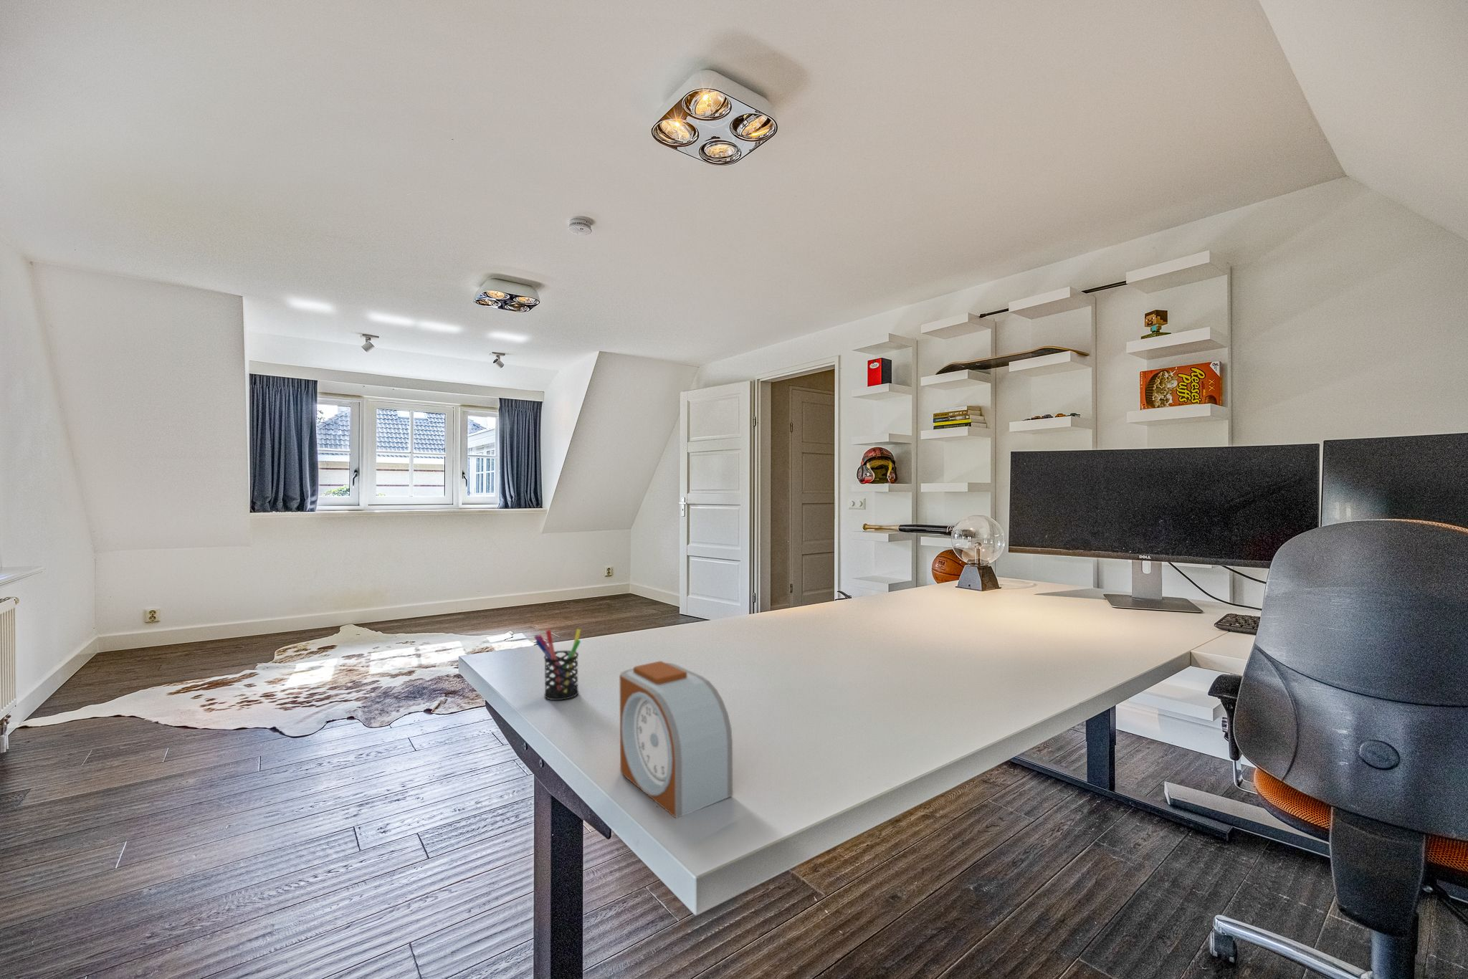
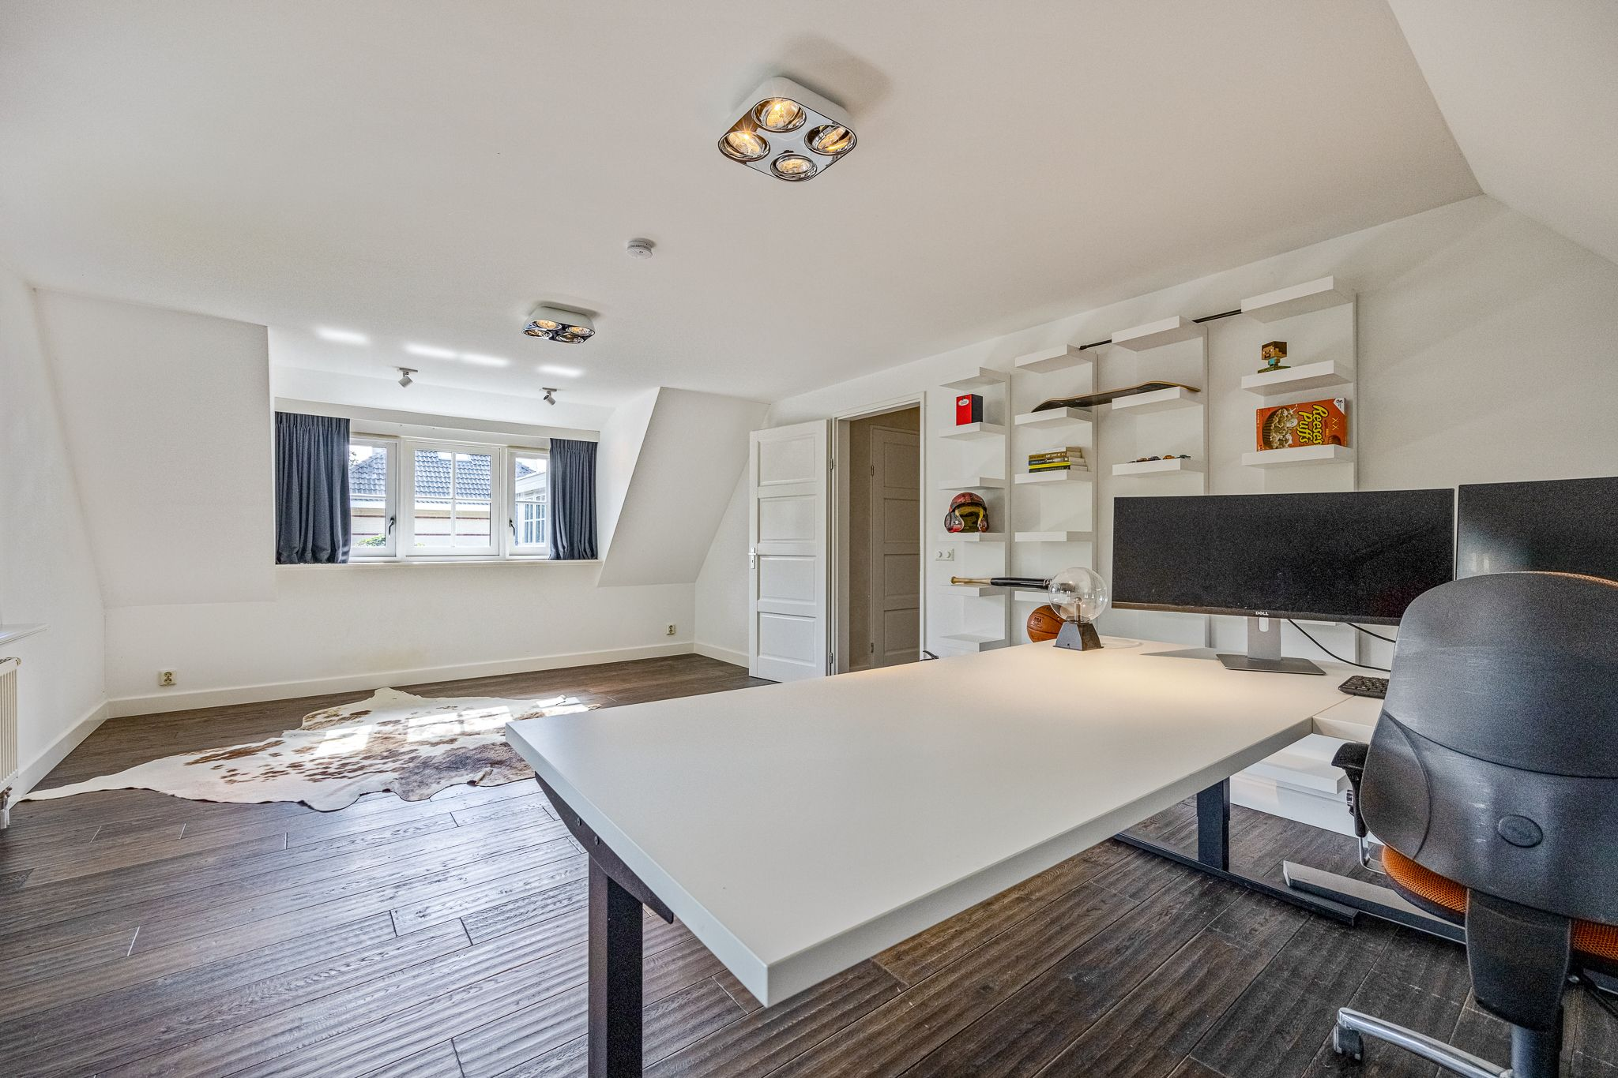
- pen holder [533,628,581,700]
- alarm clock [618,660,733,819]
